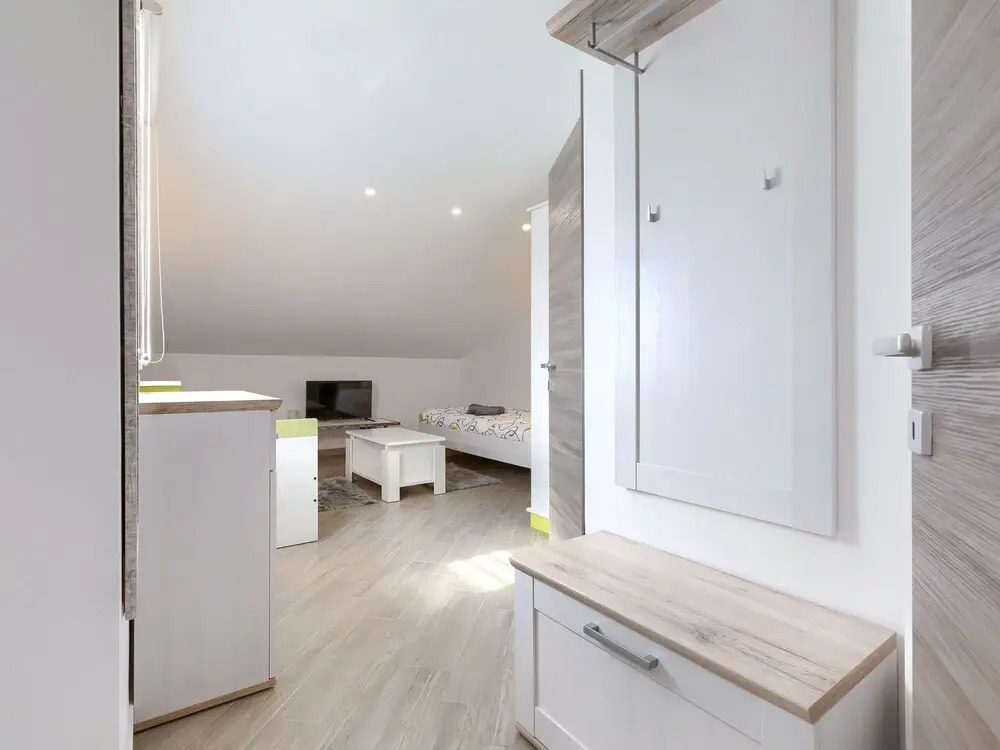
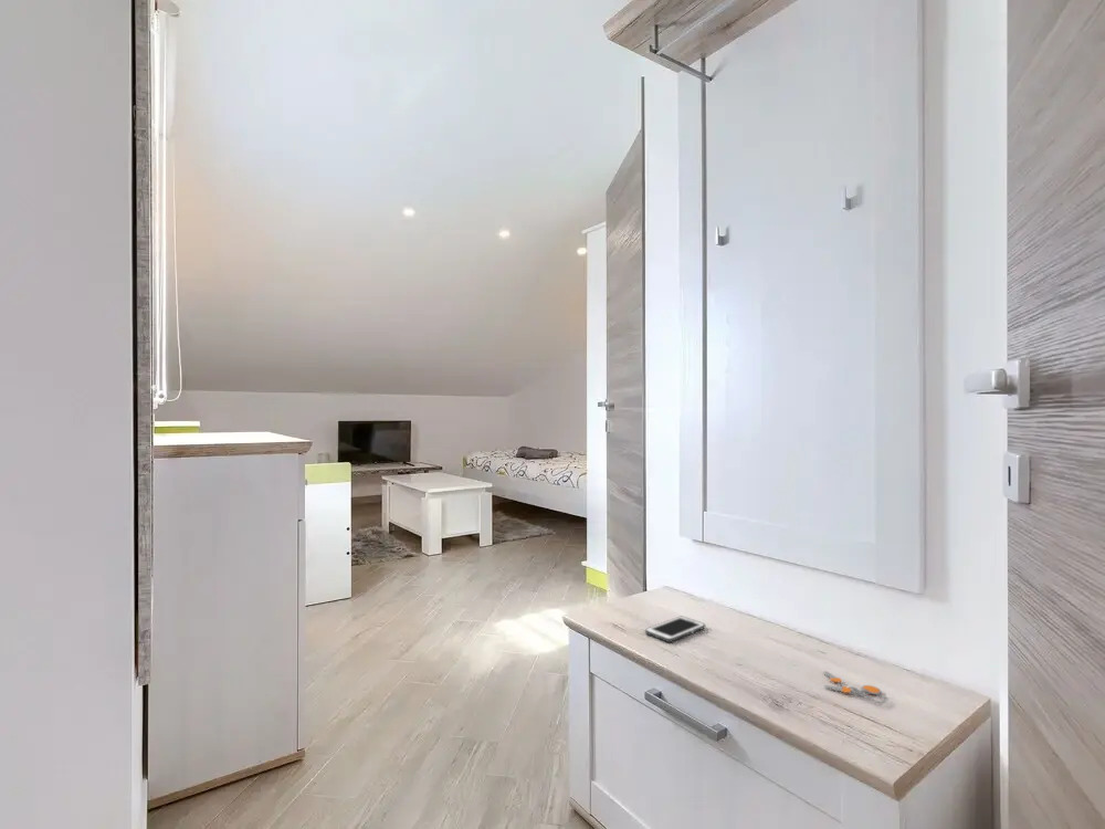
+ key chain [823,670,887,704]
+ cell phone [644,616,706,643]
